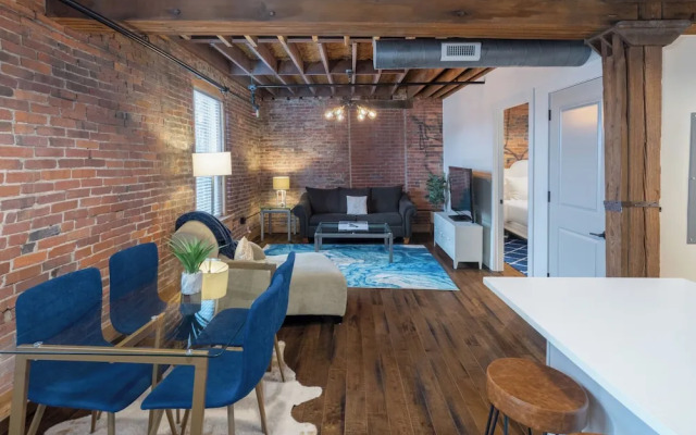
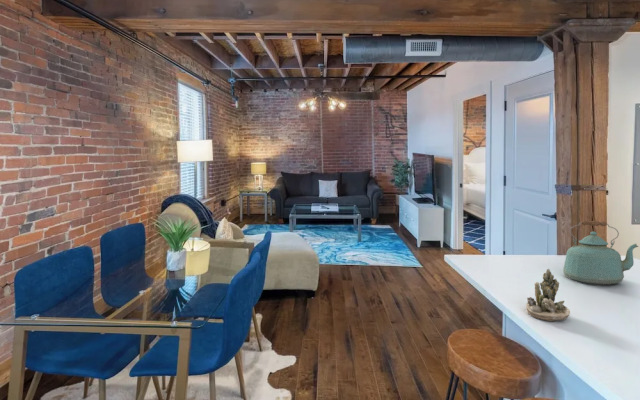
+ kettle [562,219,639,286]
+ succulent planter [525,268,571,322]
